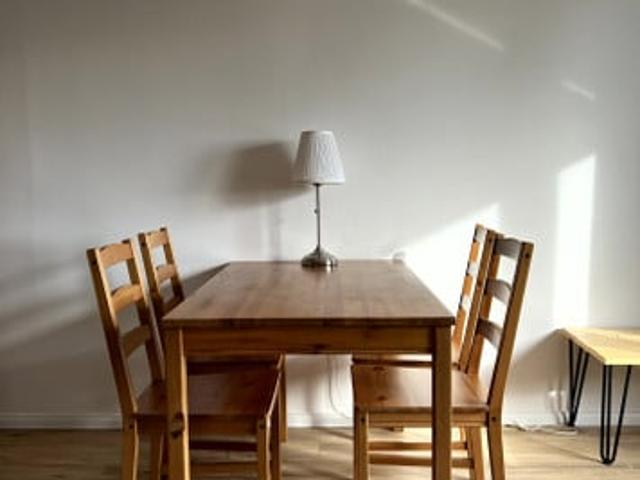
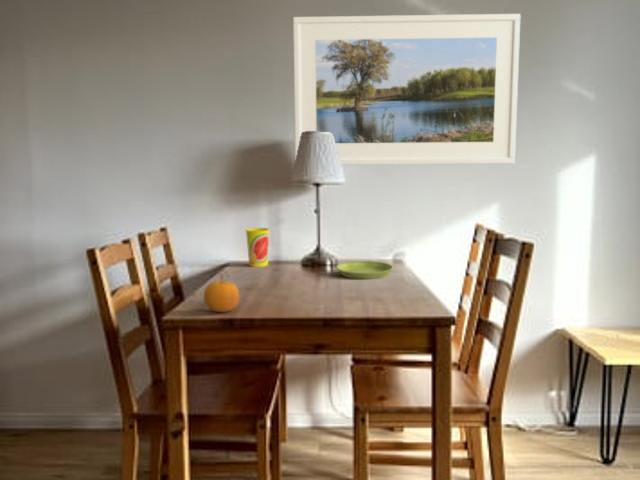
+ fruit [203,274,240,313]
+ saucer [336,260,394,280]
+ cup [245,227,270,268]
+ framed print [292,13,522,166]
